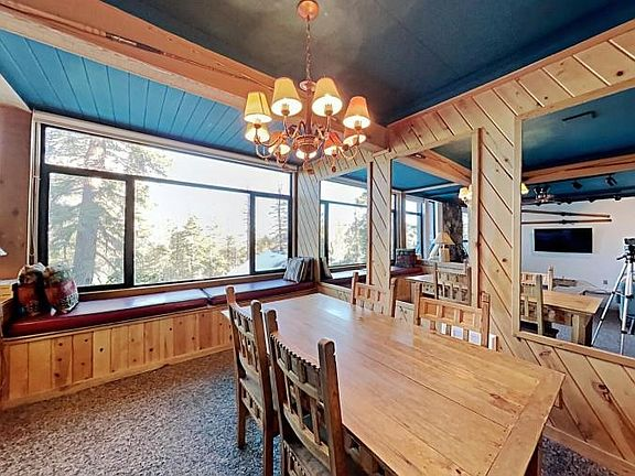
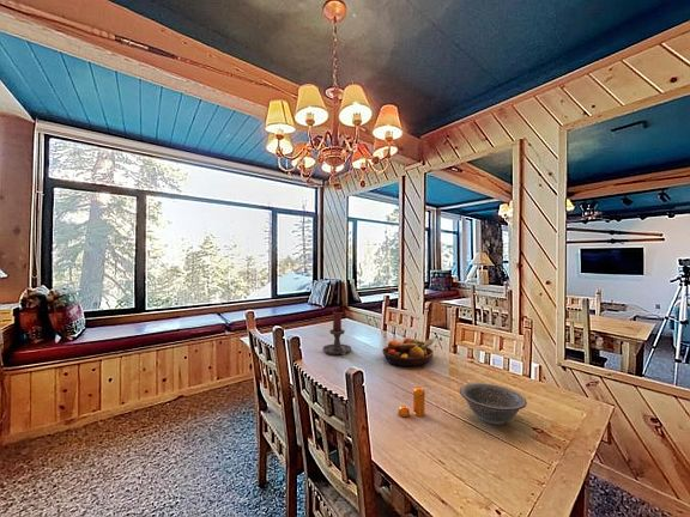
+ fruit bowl [381,336,436,367]
+ pepper shaker [398,385,426,418]
+ decorative bowl [459,382,528,426]
+ candle holder [322,310,352,355]
